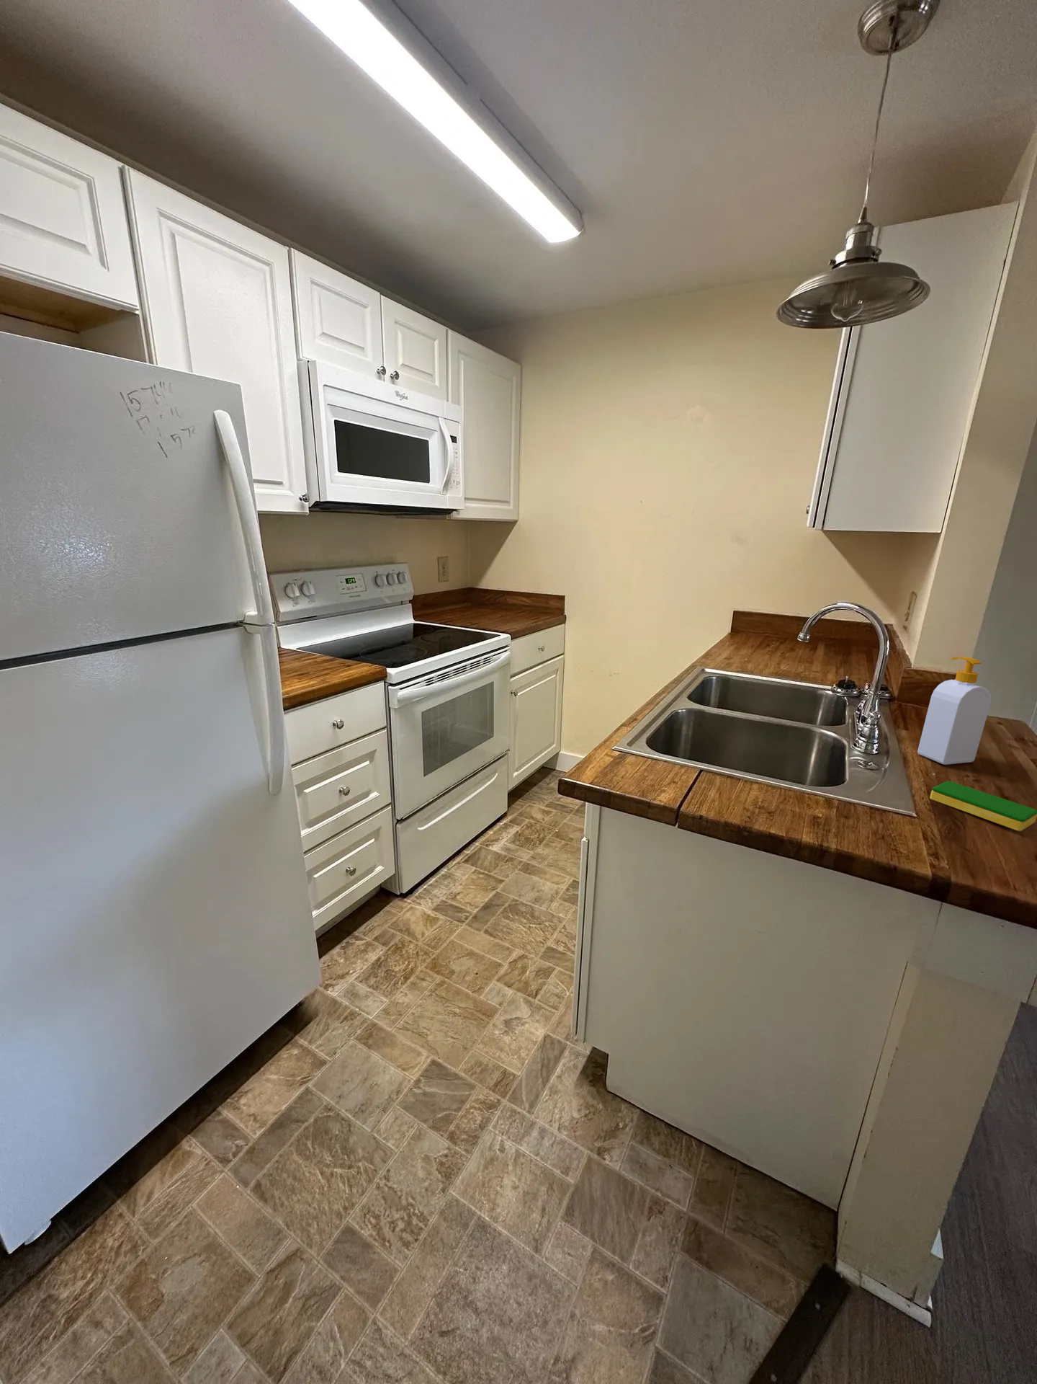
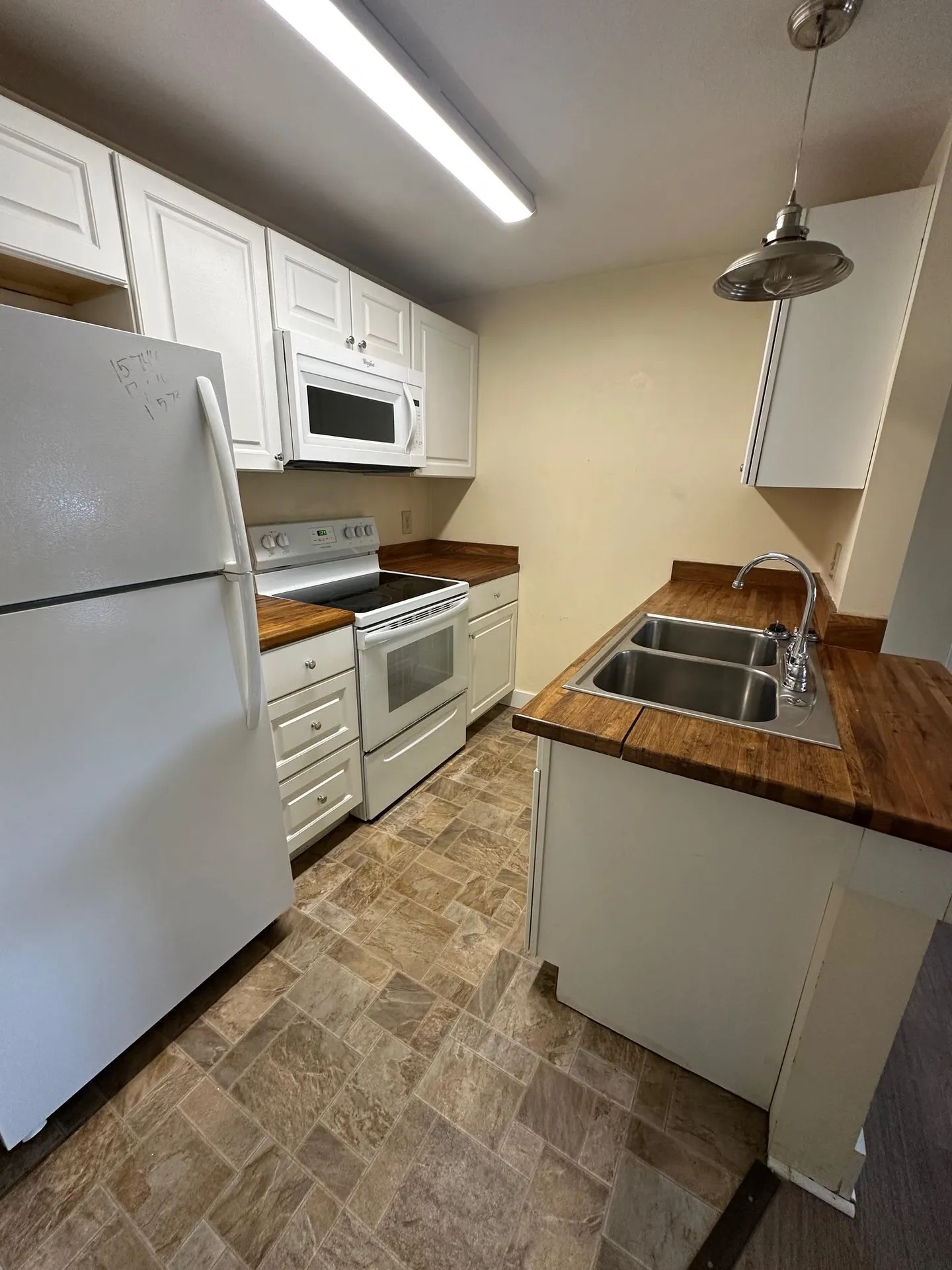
- dish sponge [929,780,1037,831]
- soap bottle [917,656,991,765]
